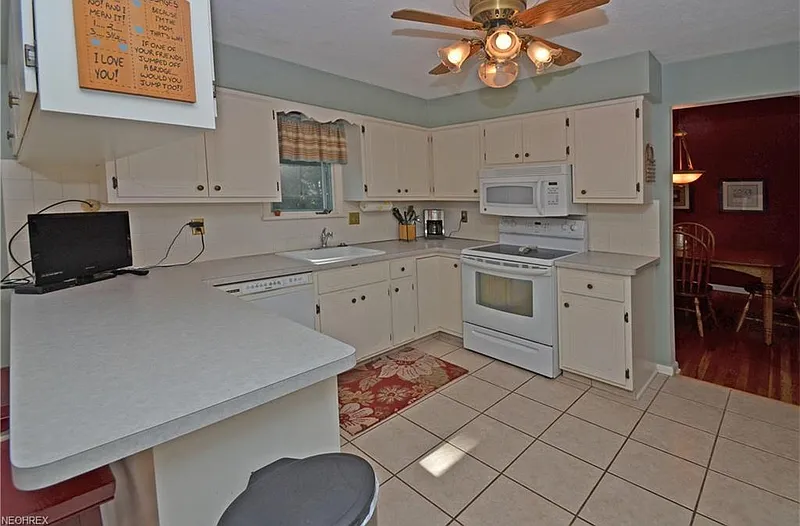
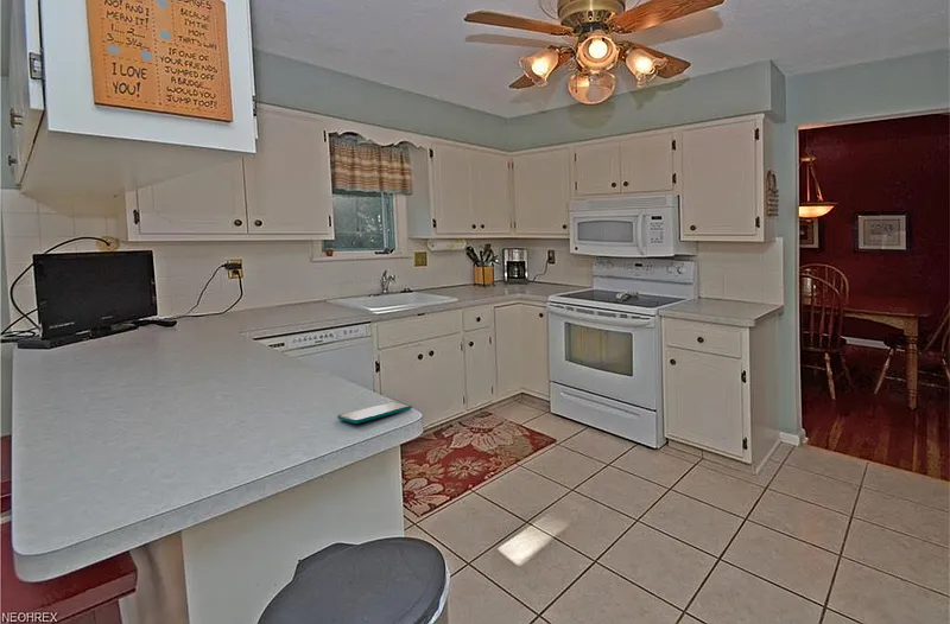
+ smartphone [336,401,413,425]
